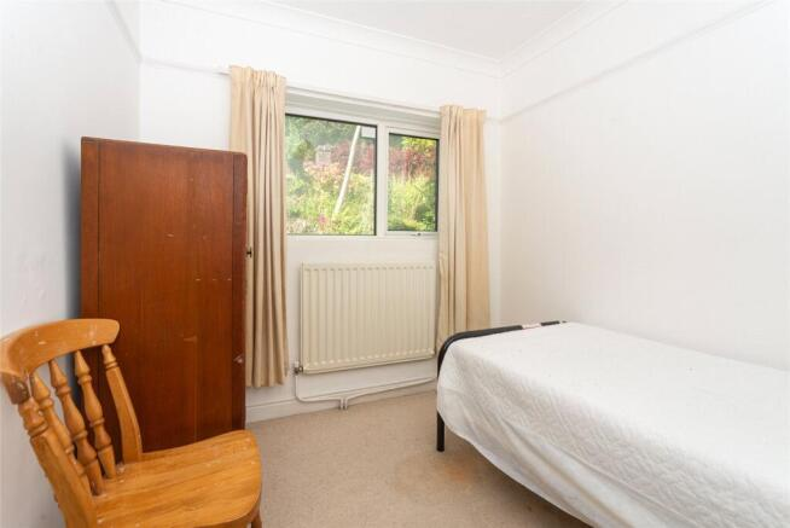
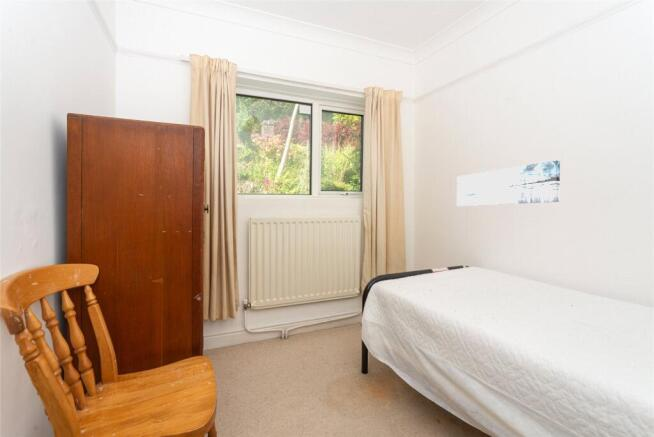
+ wall art [456,160,561,207]
